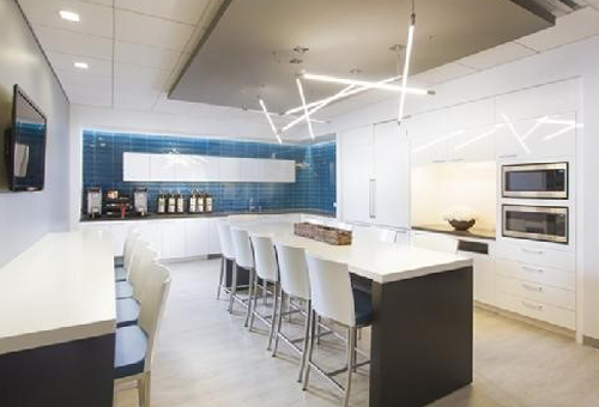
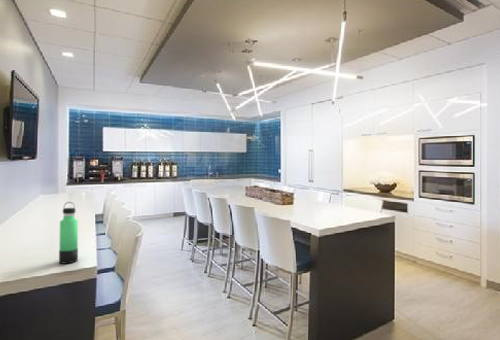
+ thermos bottle [58,201,79,265]
